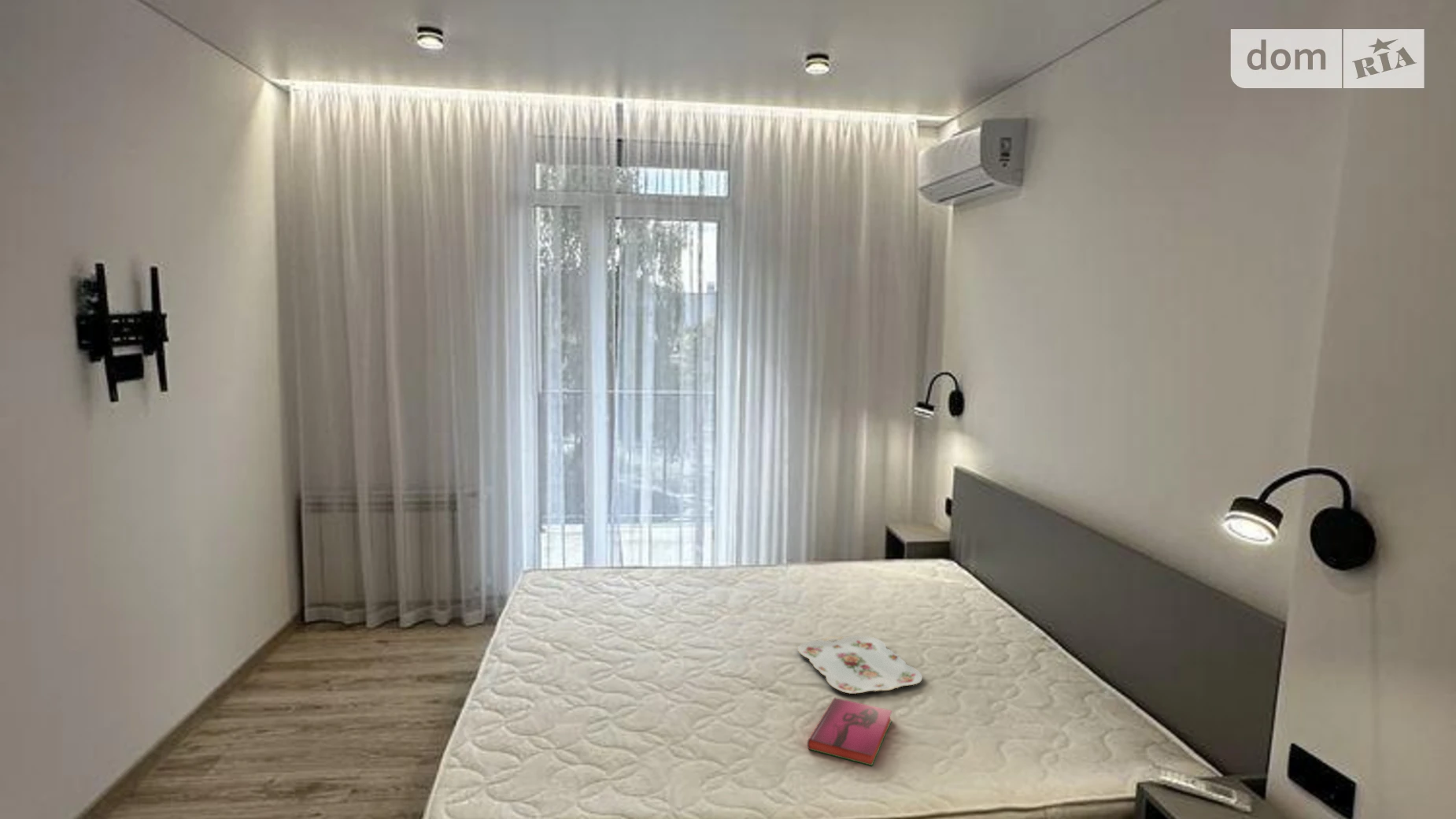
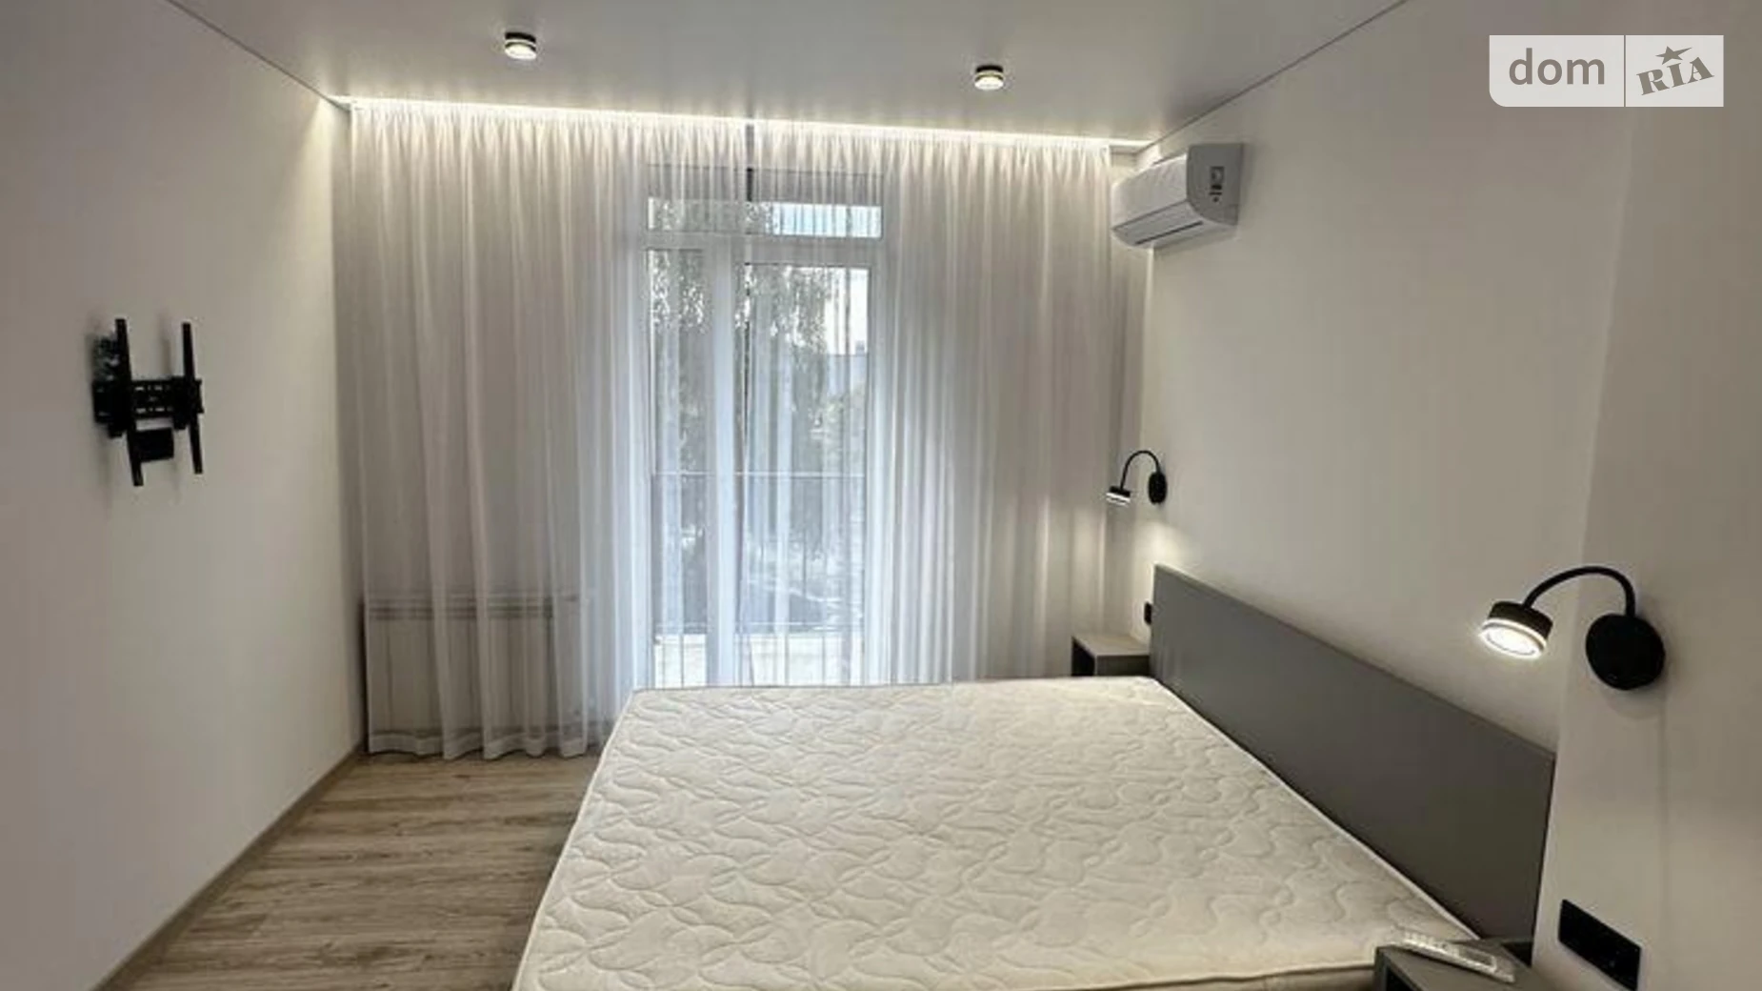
- serving tray [797,635,923,695]
- hardback book [807,696,893,766]
